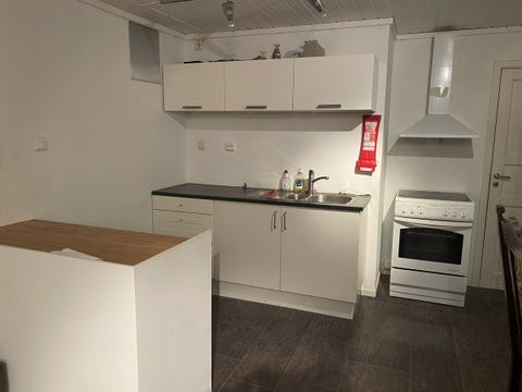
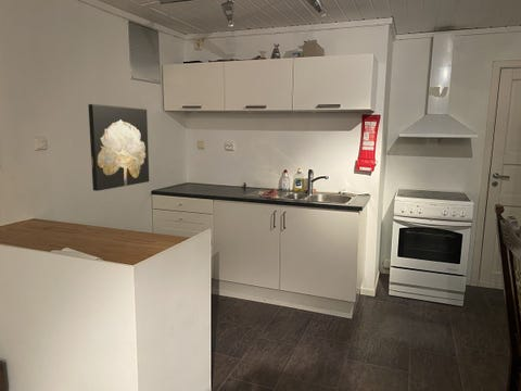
+ wall art [87,103,150,192]
